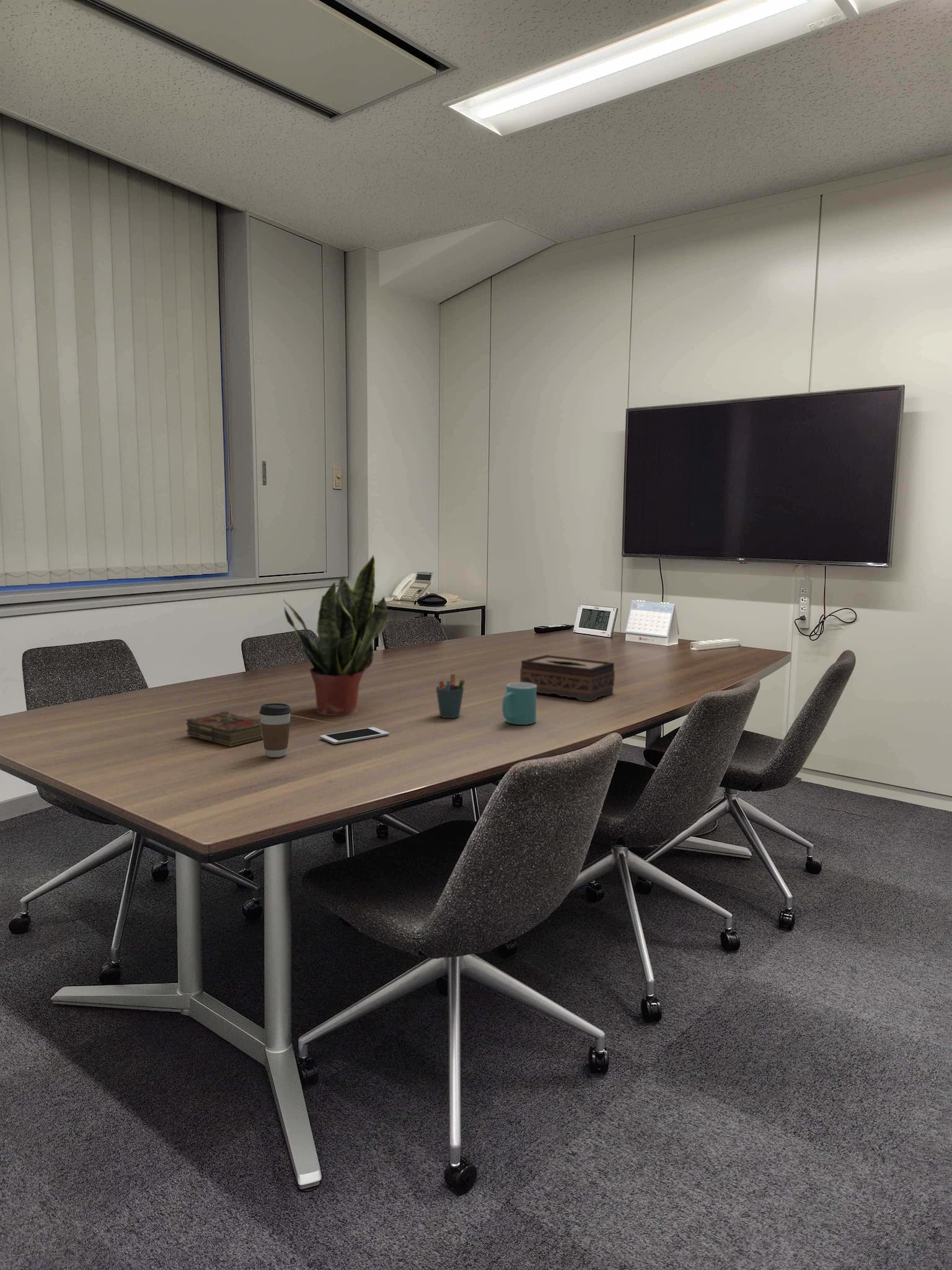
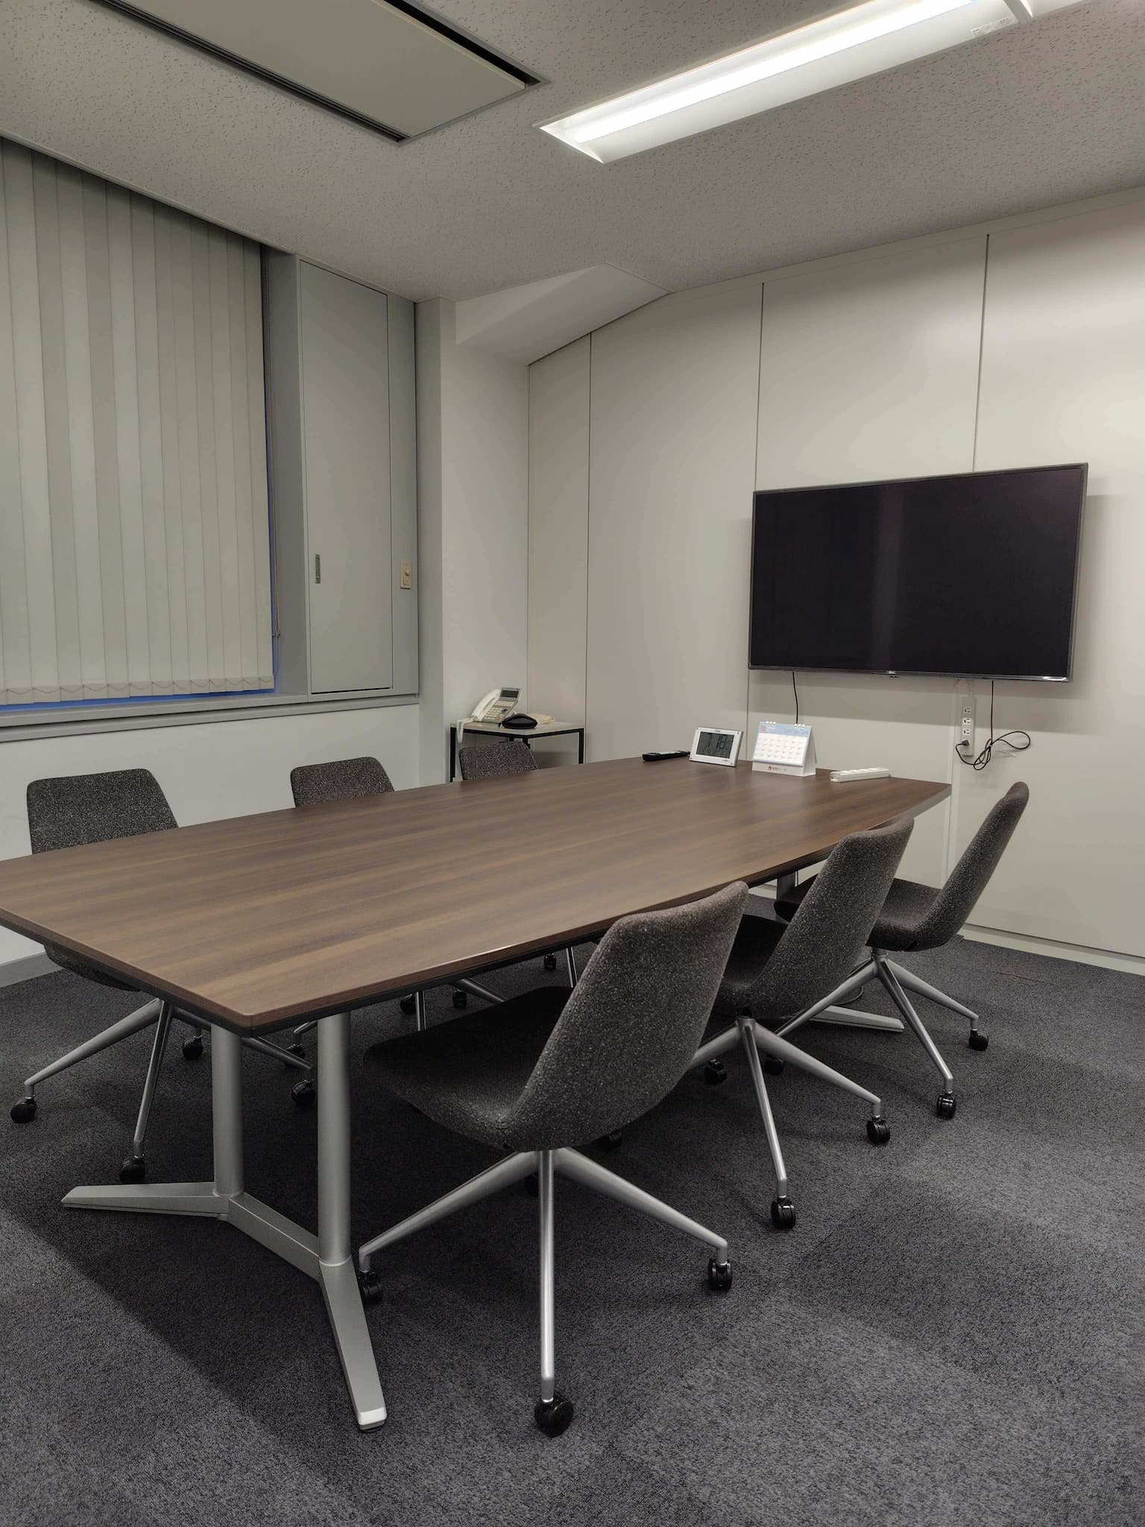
- potted plant [283,554,389,716]
- mug [501,682,537,726]
- book [185,711,263,747]
- tissue box [519,654,615,703]
- coffee cup [258,703,292,758]
- pen holder [434,671,465,719]
- cell phone [319,727,390,745]
